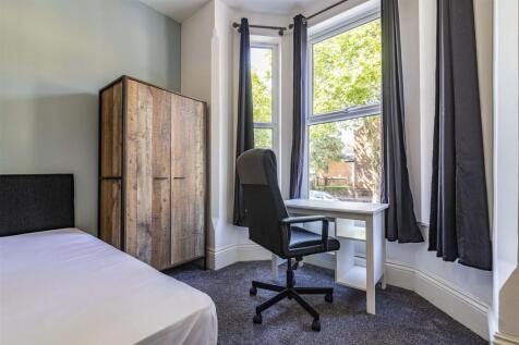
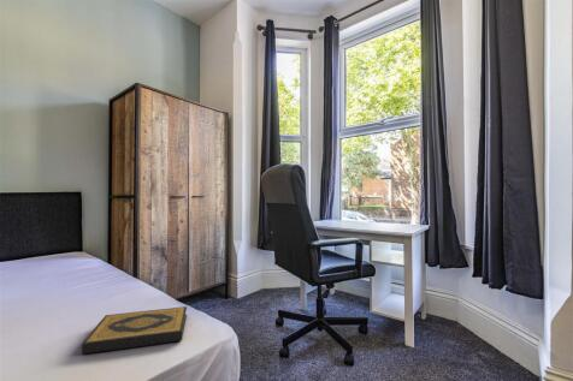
+ hardback book [81,305,188,355]
